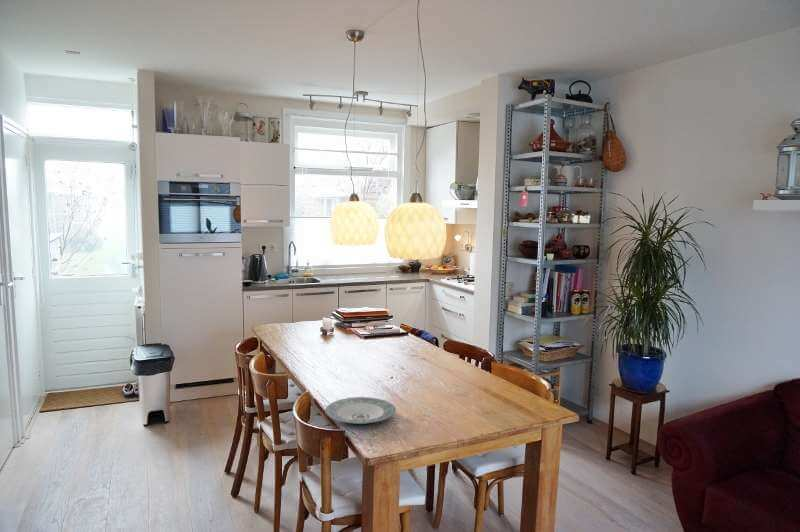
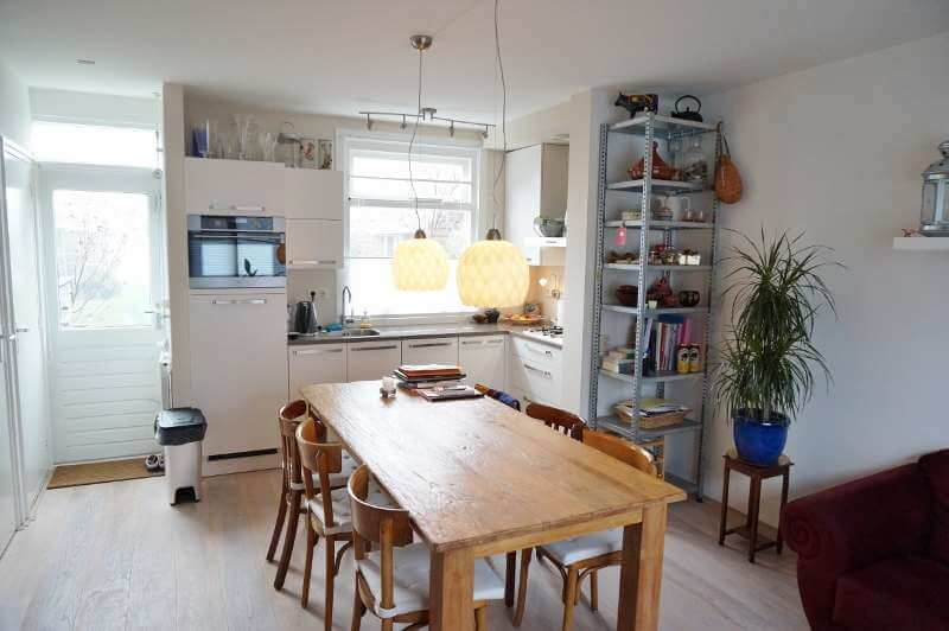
- plate [324,396,396,425]
